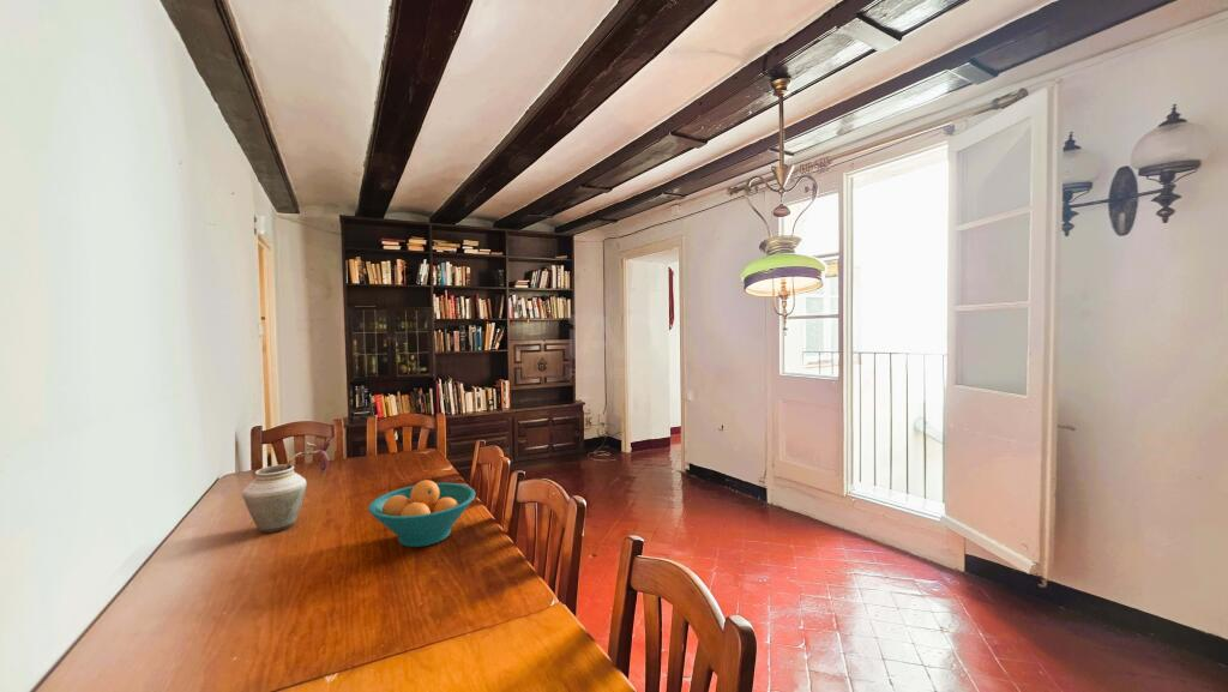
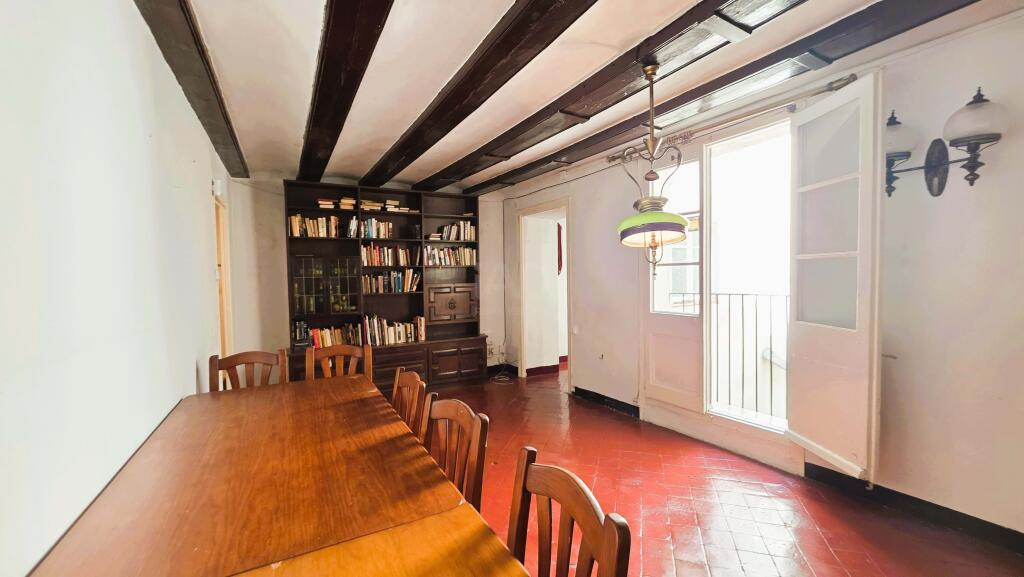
- vase [241,437,333,535]
- fruit bowl [367,479,476,548]
